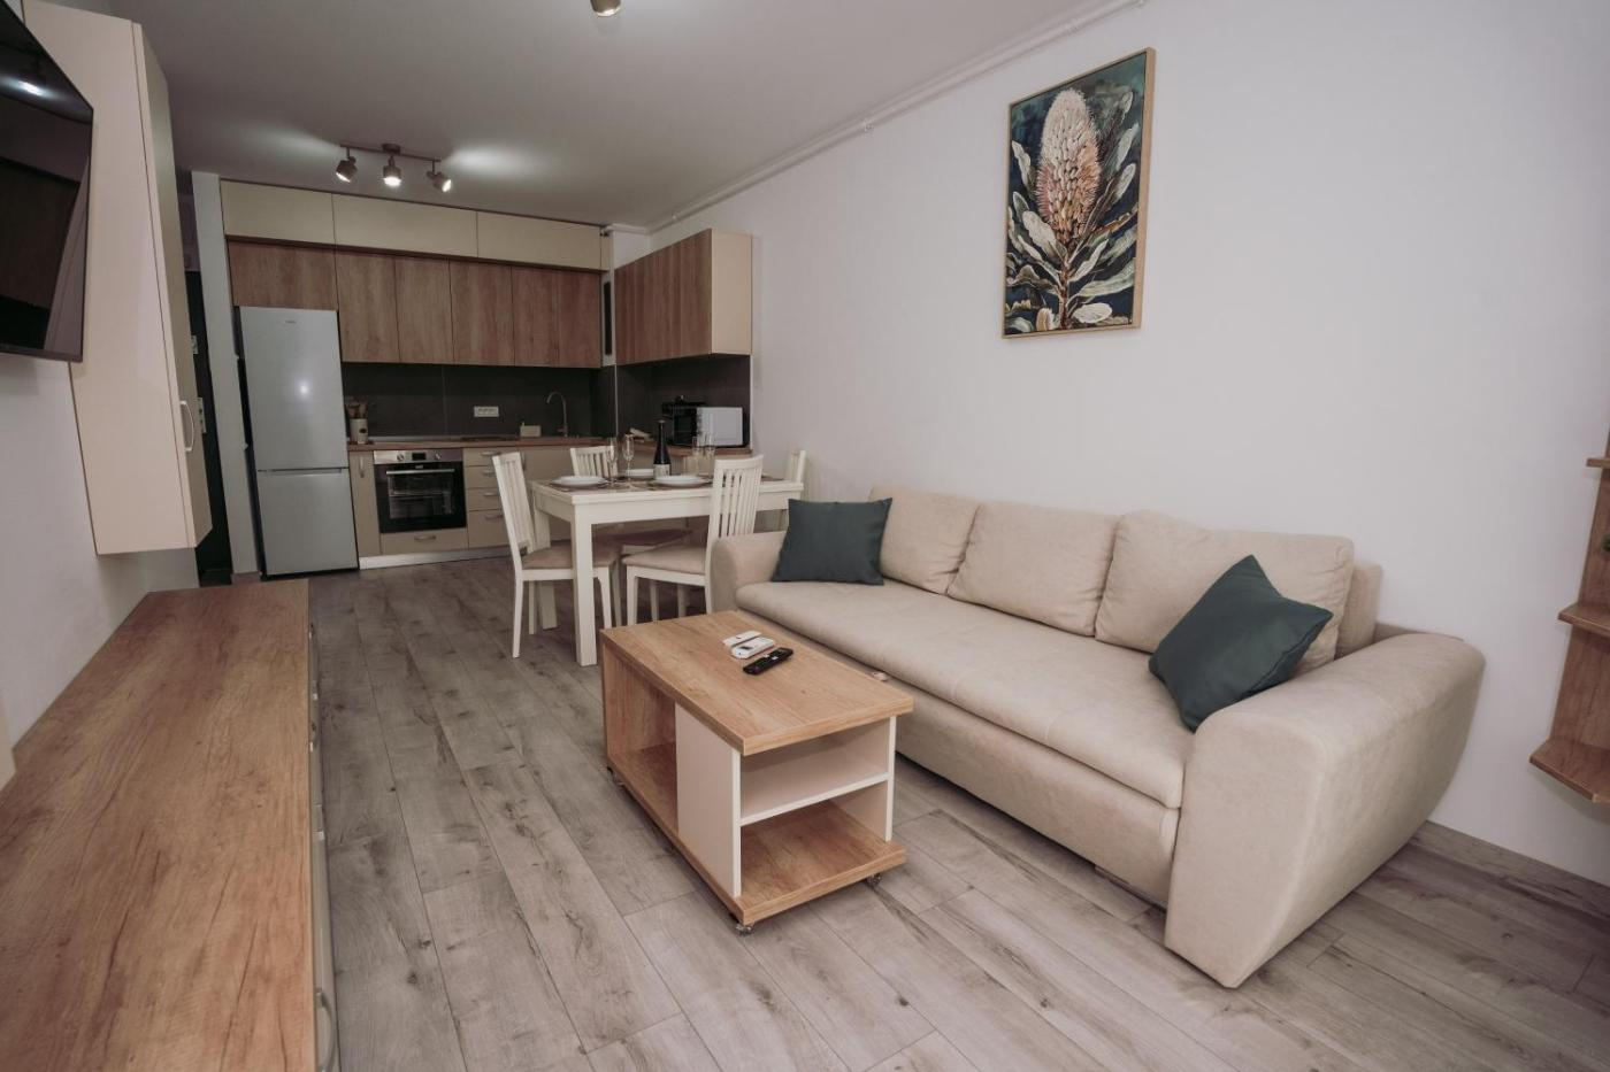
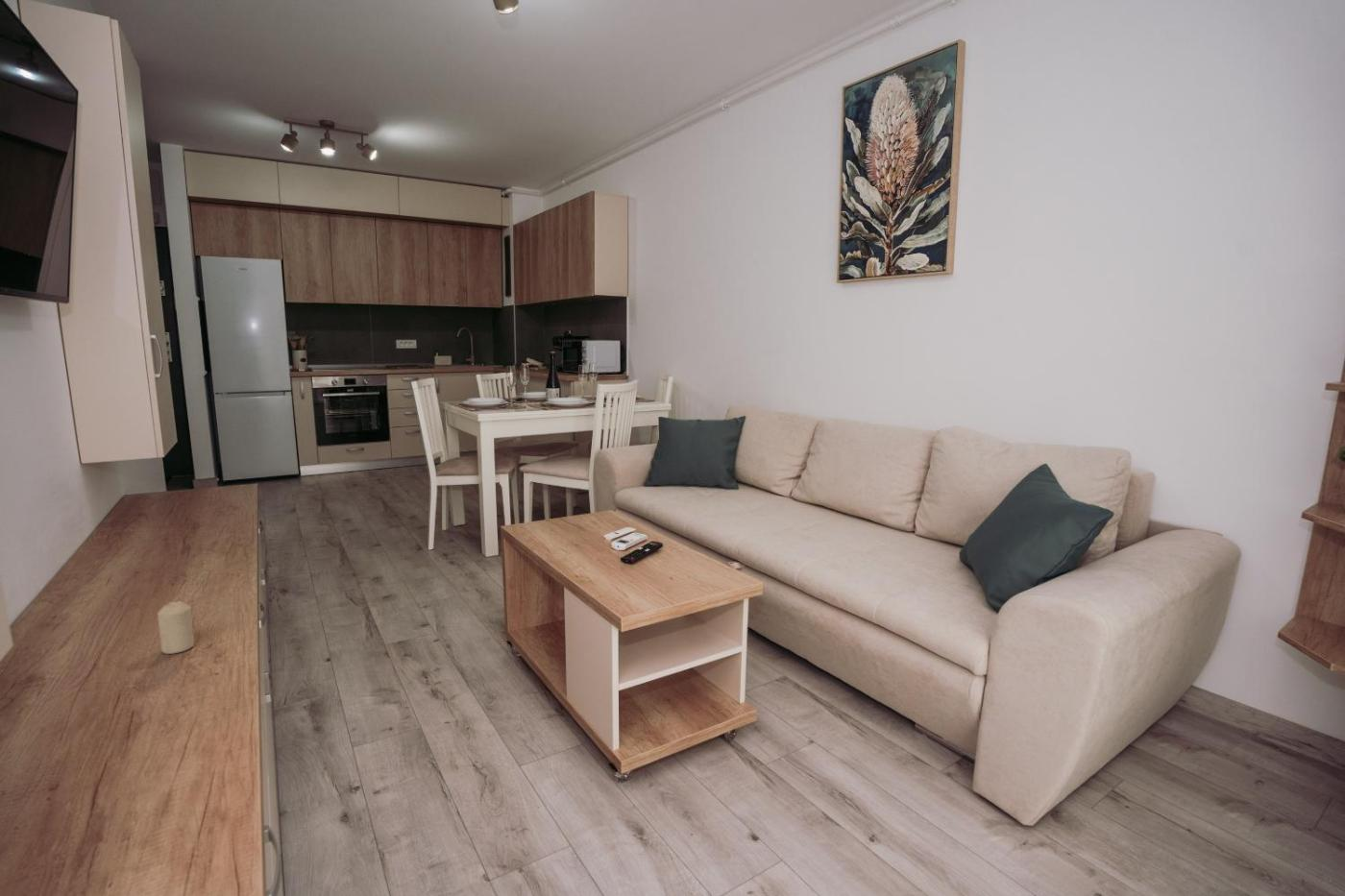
+ candle [157,600,195,655]
